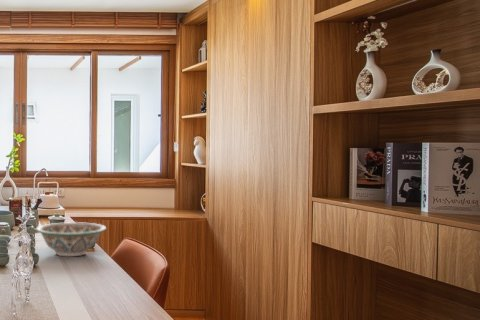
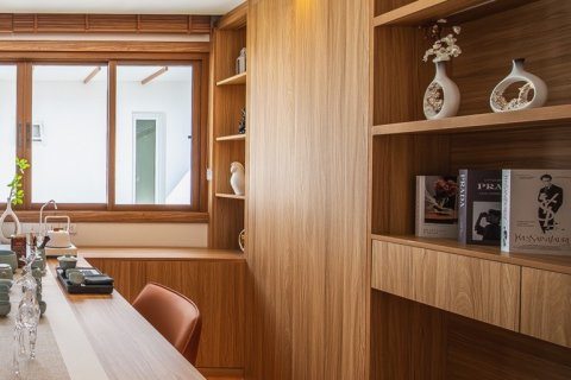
- decorative bowl [35,221,108,257]
